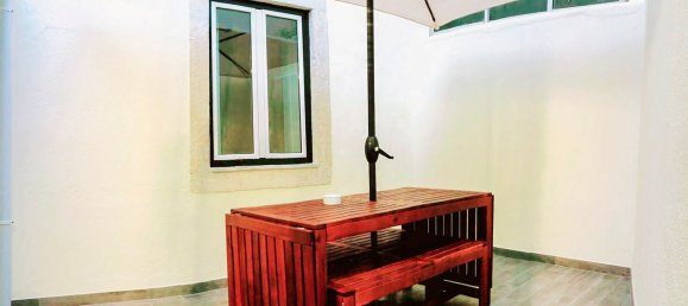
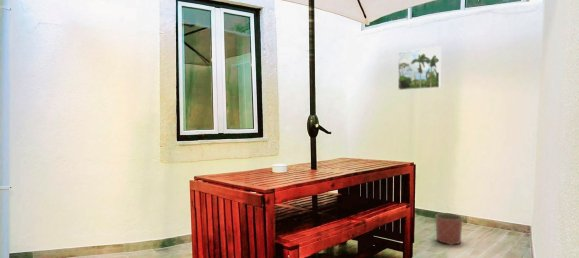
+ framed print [397,45,442,91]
+ planter [435,212,463,246]
